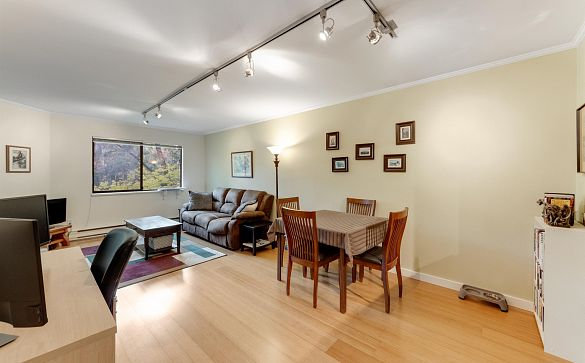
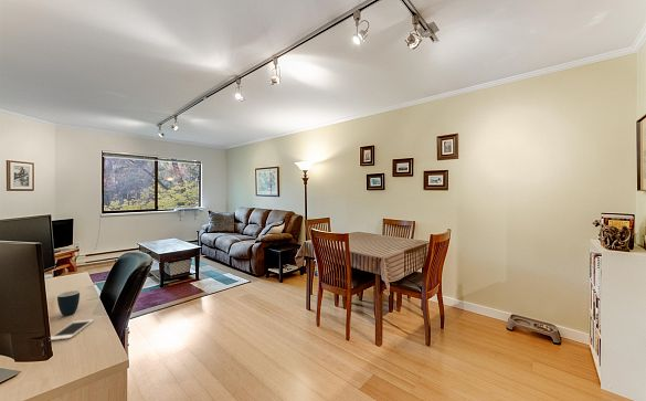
+ mug [56,289,81,317]
+ cell phone [50,318,95,341]
